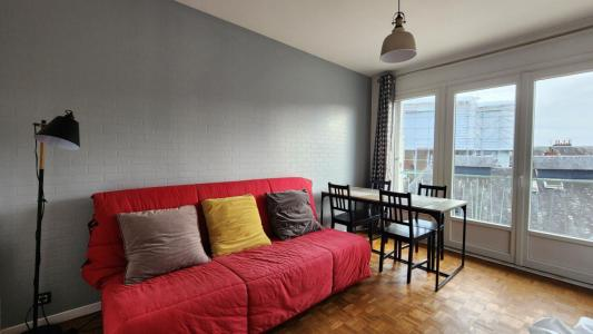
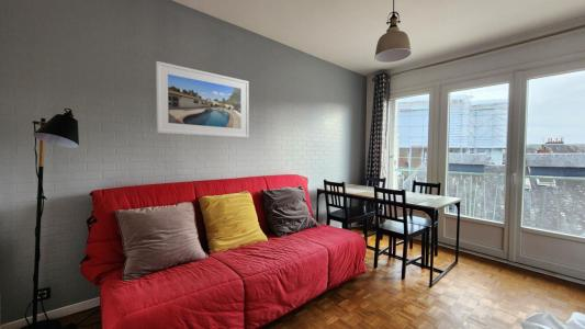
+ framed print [155,60,250,139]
